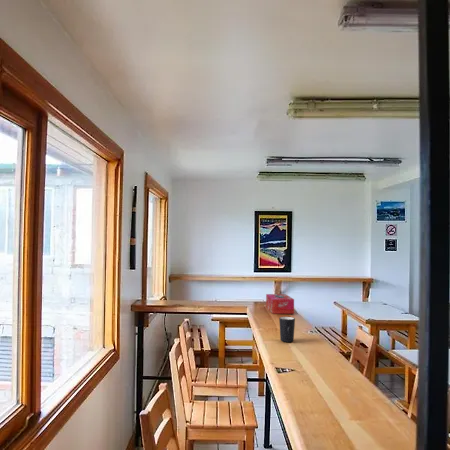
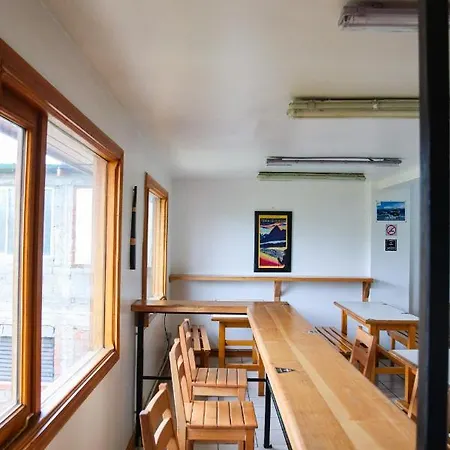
- tissue box [265,293,295,315]
- mug [278,316,296,343]
